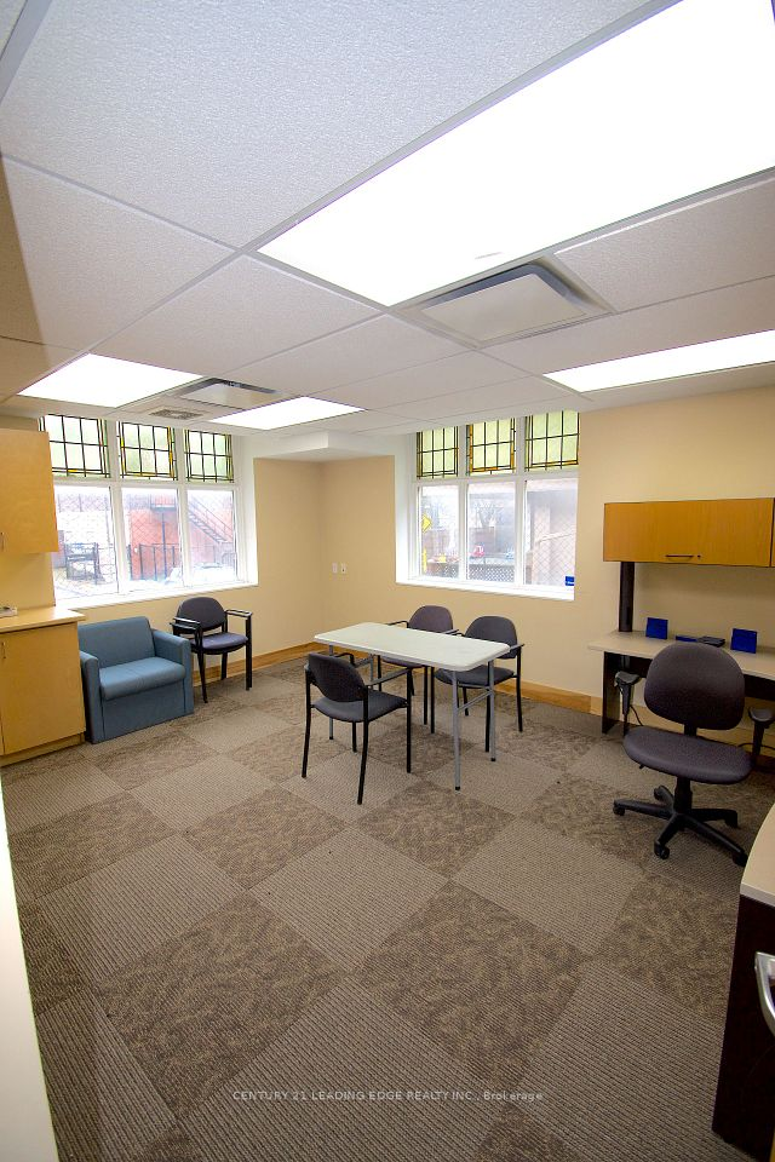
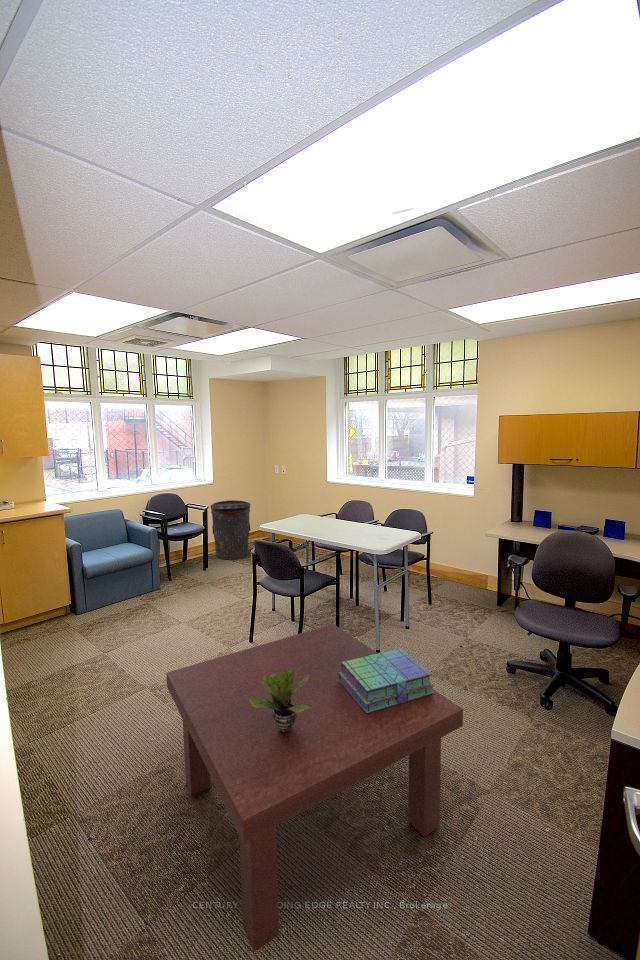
+ potted plant [249,669,311,733]
+ stack of books [338,648,435,713]
+ coffee table [165,623,464,953]
+ trash can [210,499,252,561]
